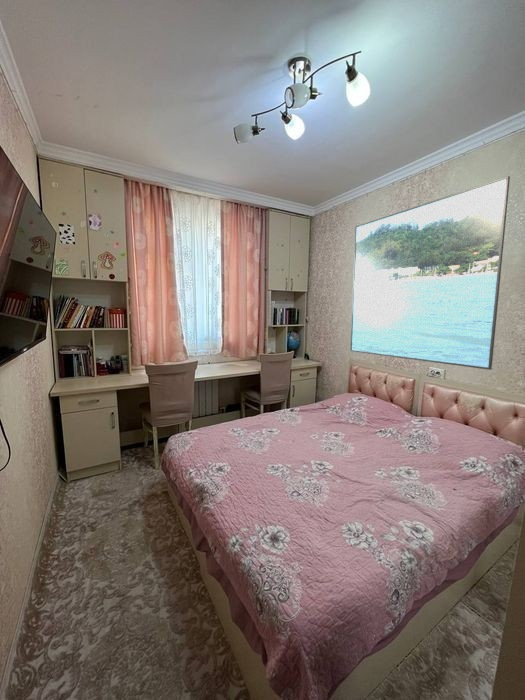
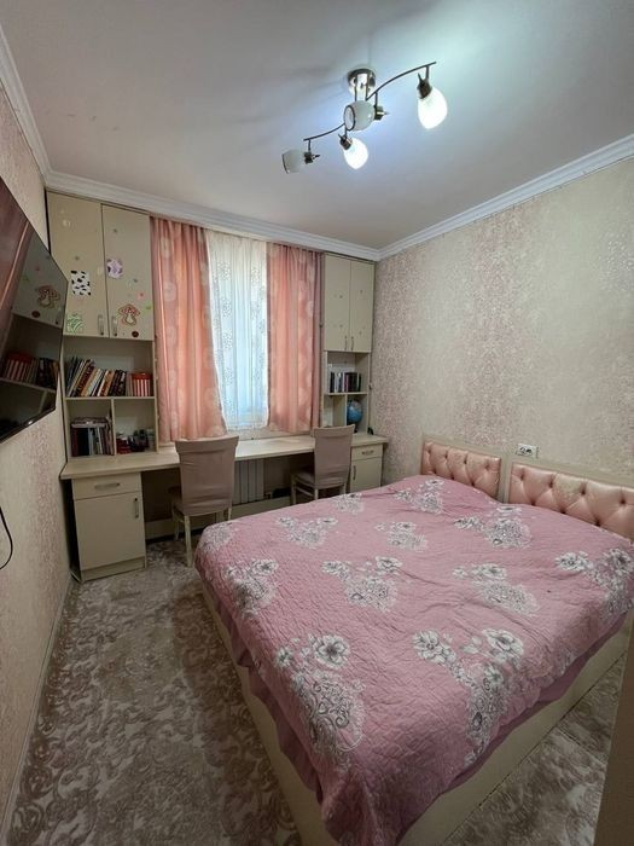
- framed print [349,175,511,371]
